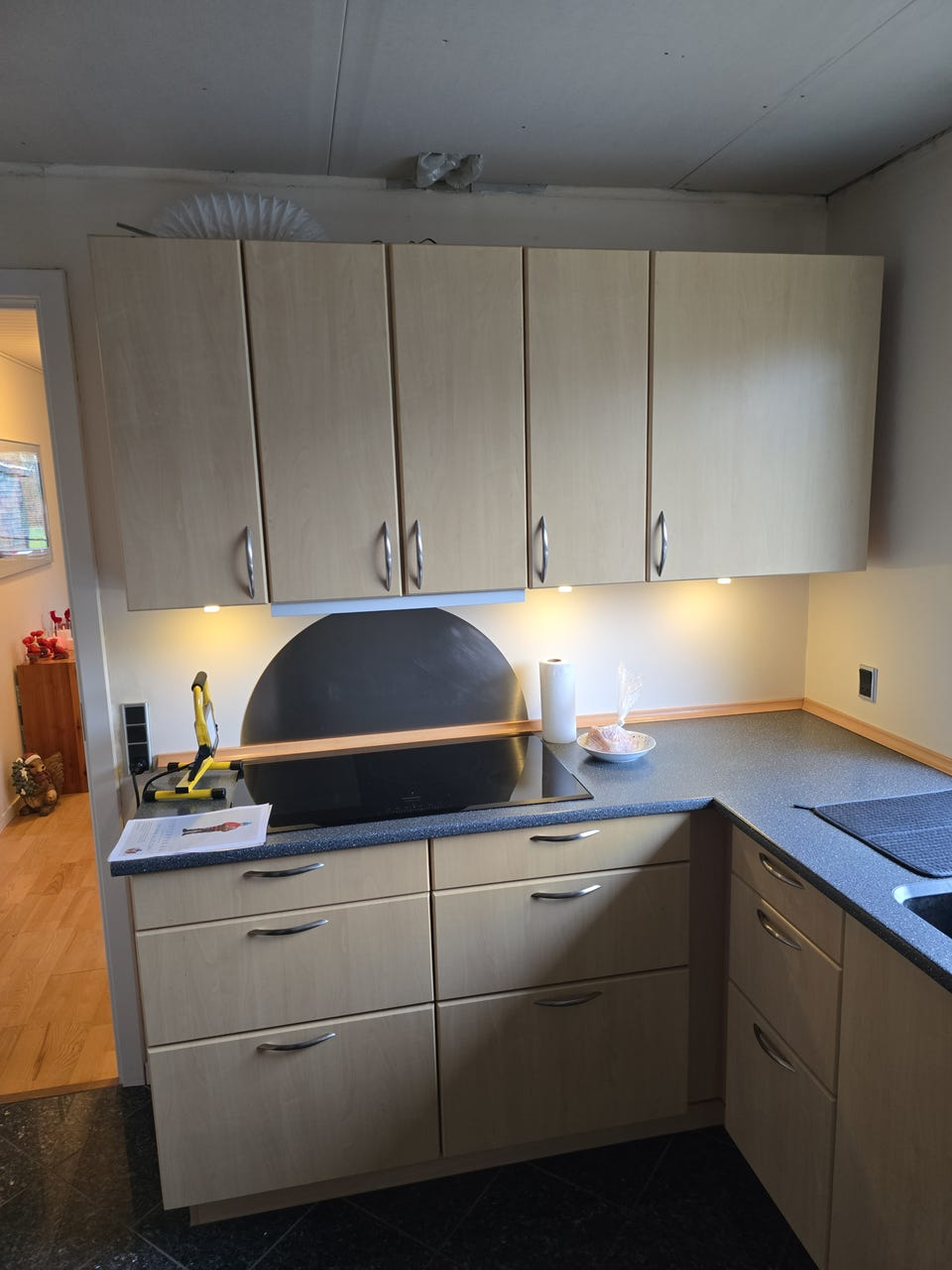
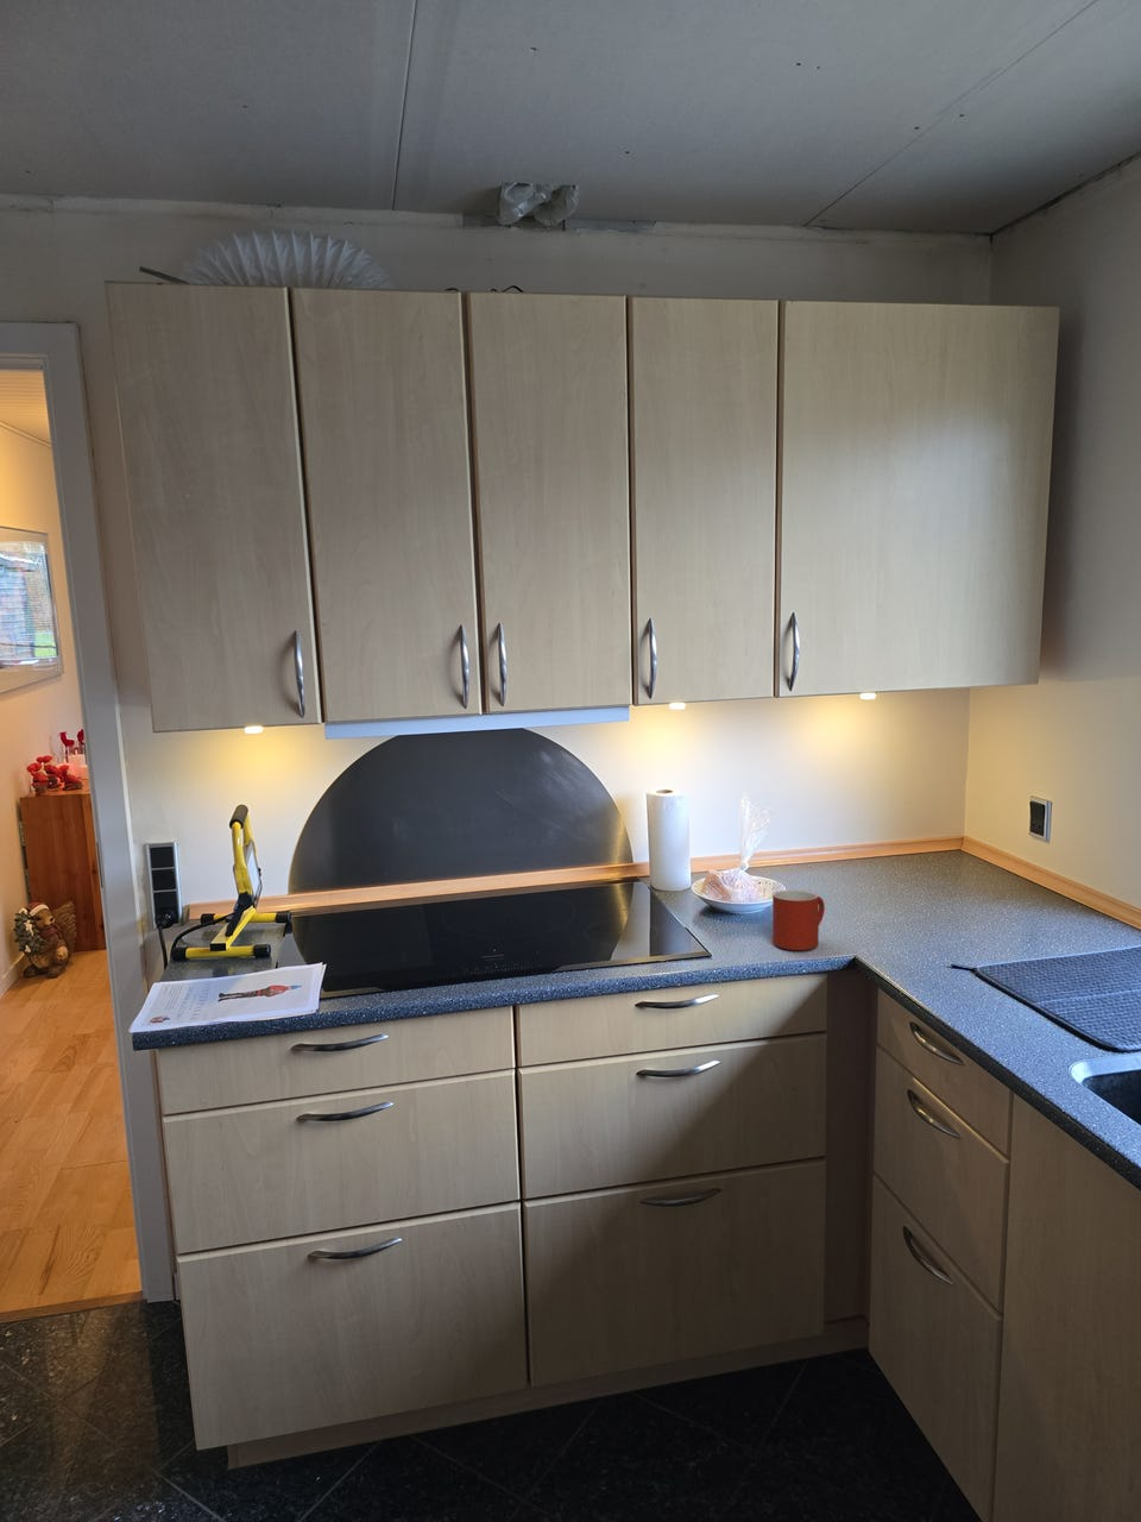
+ mug [772,888,826,952]
